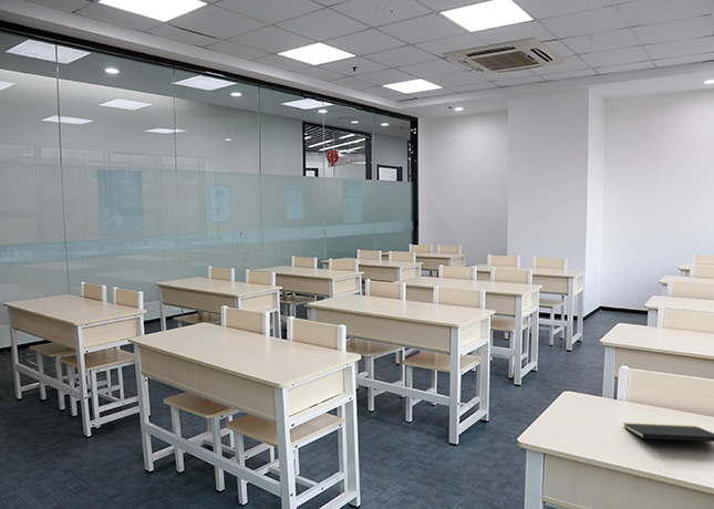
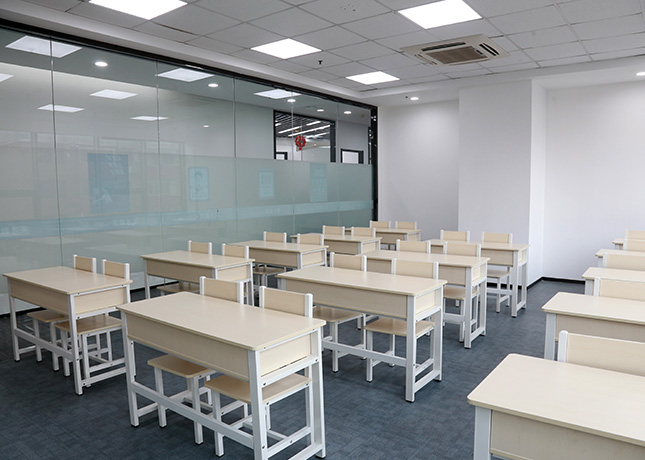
- notepad [622,422,714,443]
